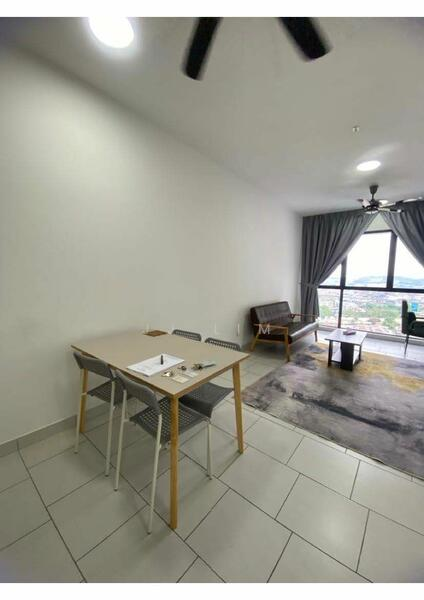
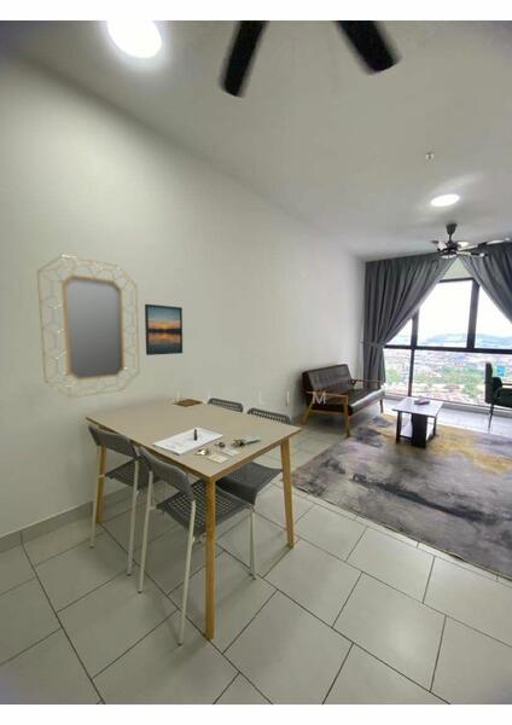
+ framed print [144,303,184,356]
+ home mirror [36,254,140,399]
